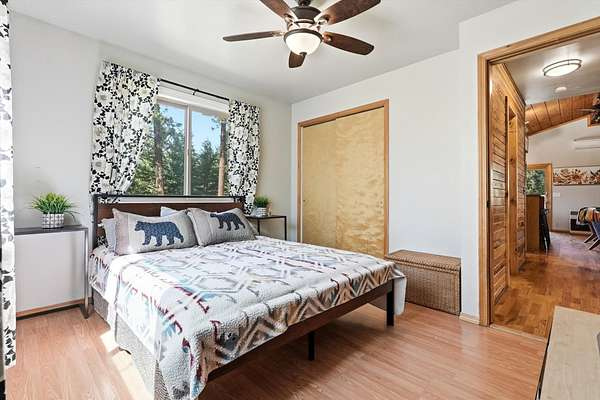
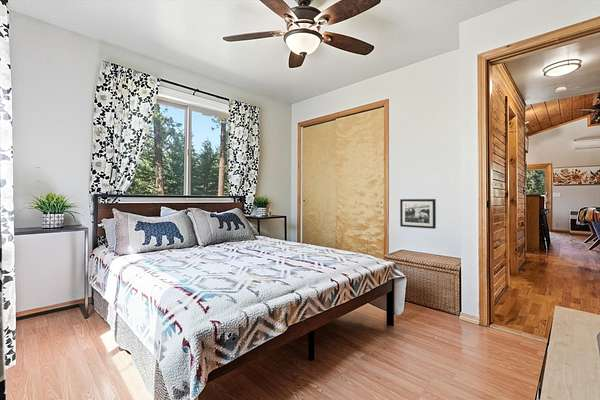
+ picture frame [399,198,437,230]
